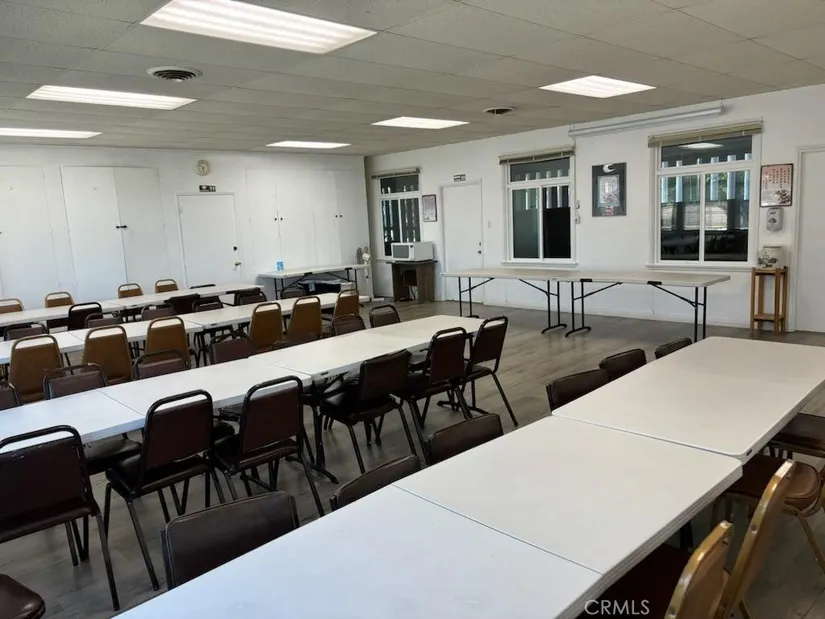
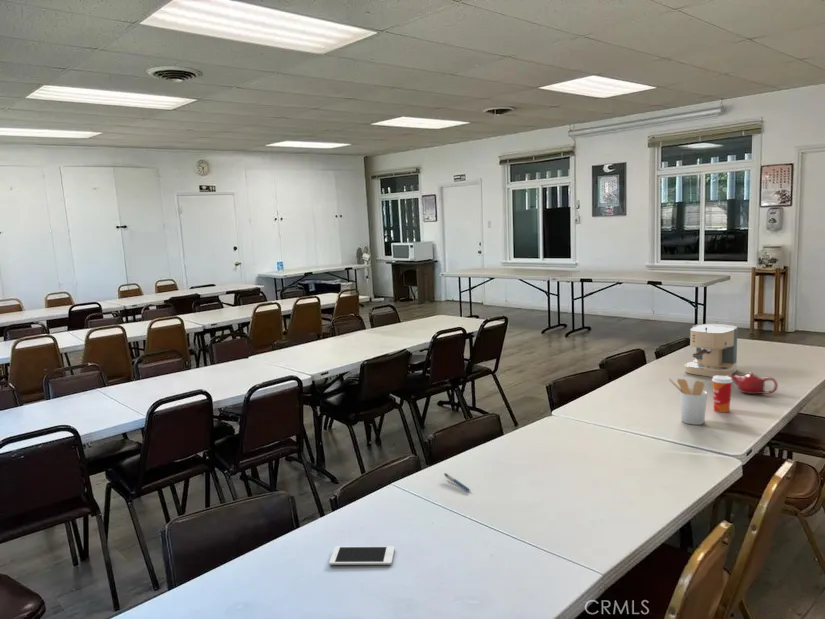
+ paper cup [711,376,734,413]
+ teapot [727,372,779,395]
+ coffee maker [683,323,739,378]
+ utensil holder [668,377,708,426]
+ cell phone [328,545,395,566]
+ pen [443,472,471,492]
